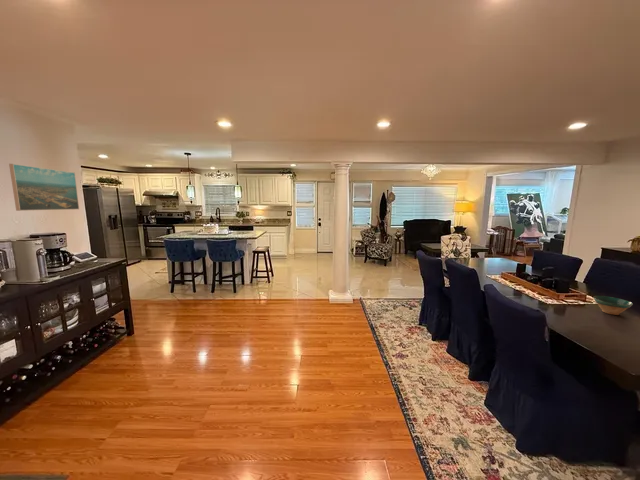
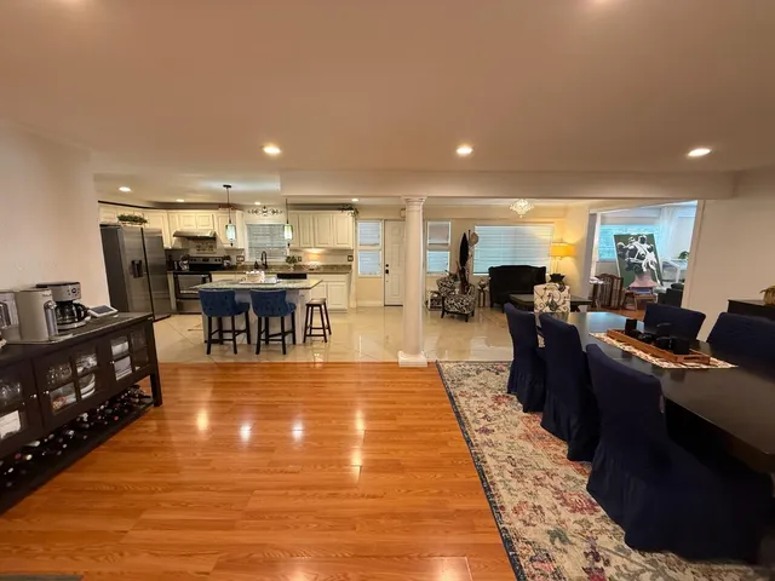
- bowl [592,295,634,316]
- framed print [8,163,80,212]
